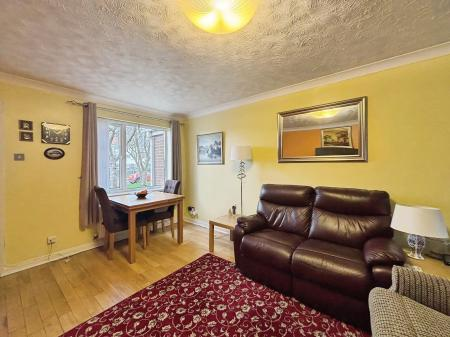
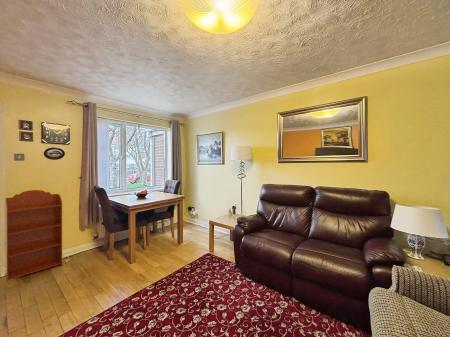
+ bookcase [4,189,64,284]
